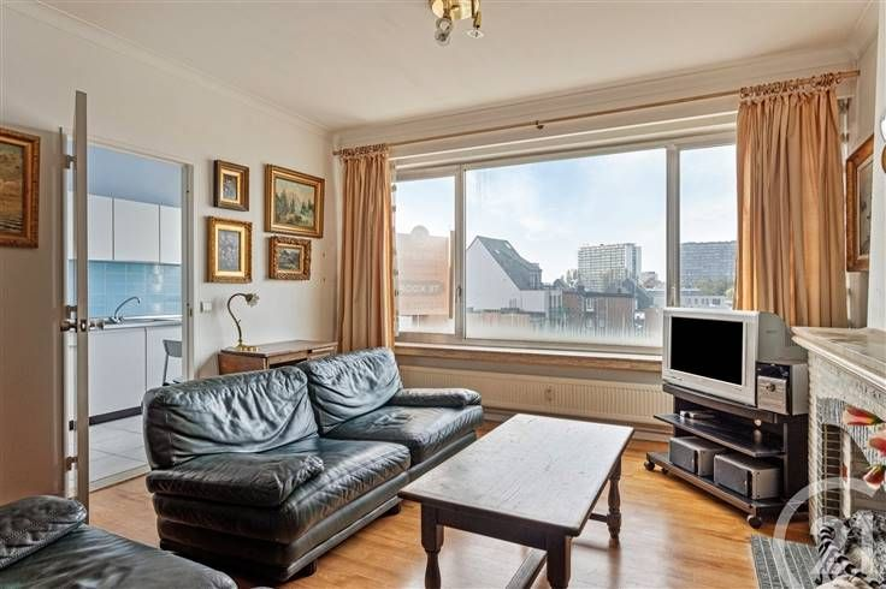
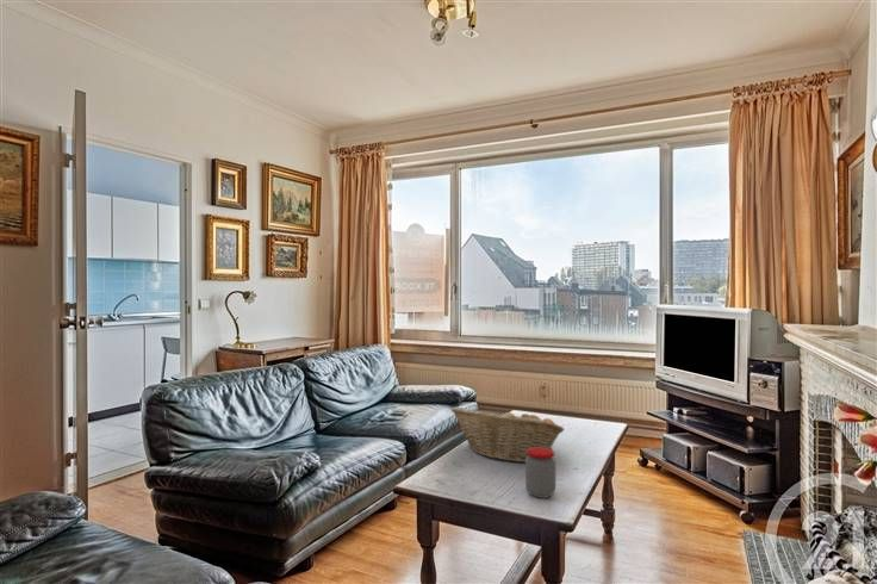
+ jar [524,447,556,499]
+ fruit basket [450,405,566,464]
